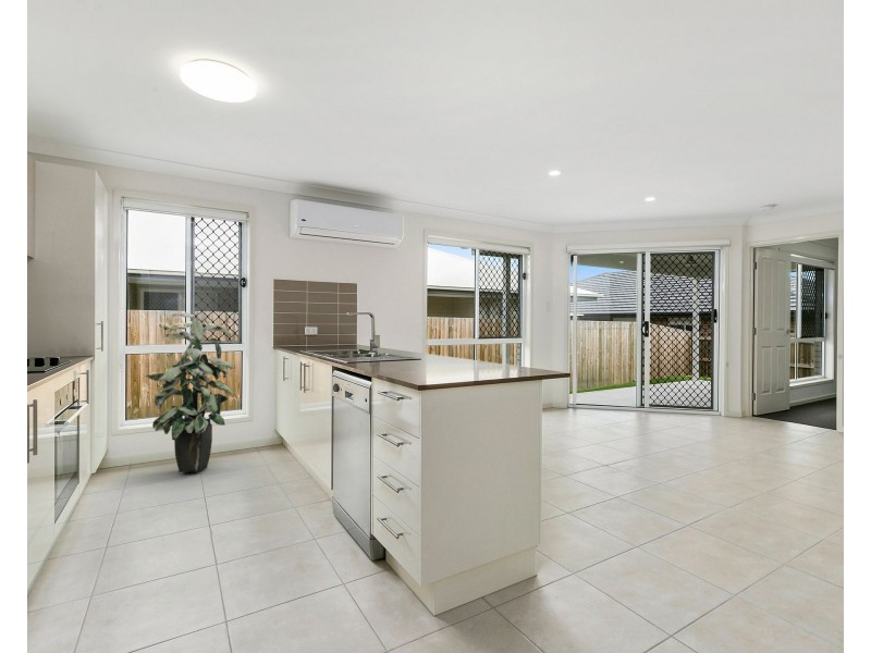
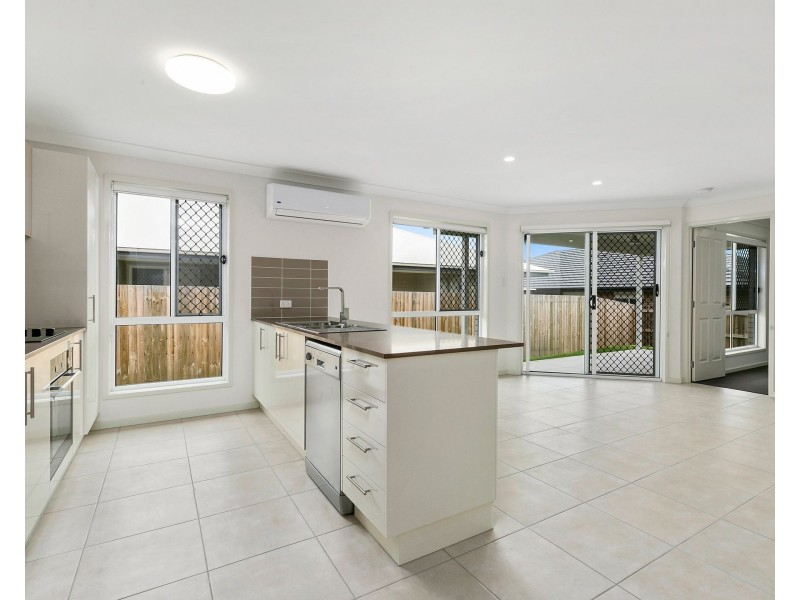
- indoor plant [144,311,234,473]
